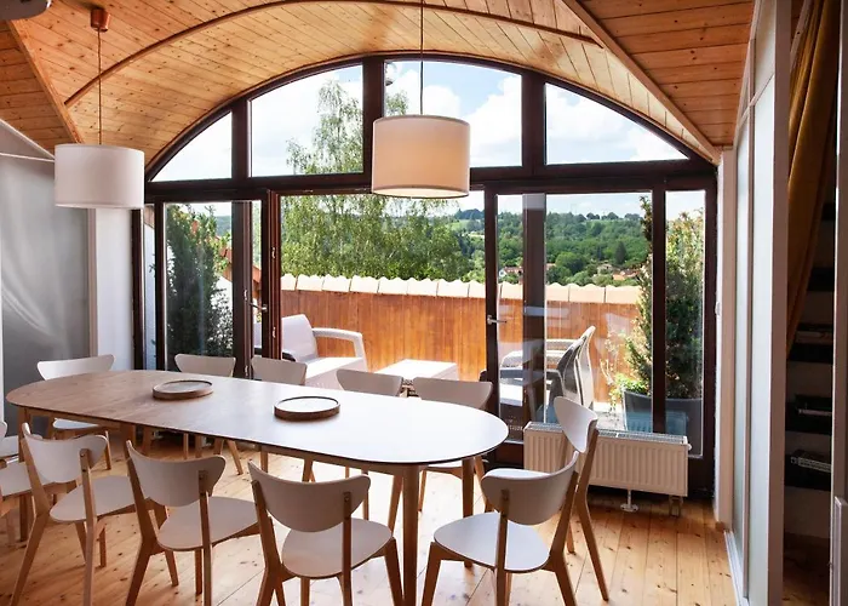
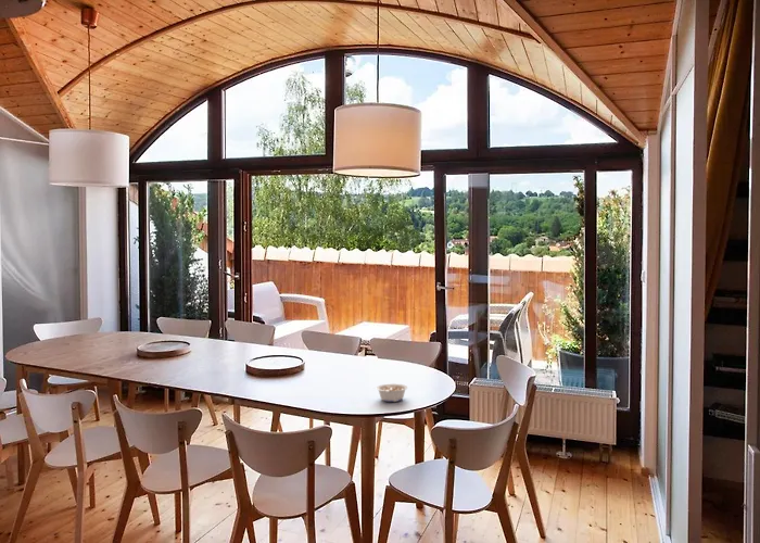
+ legume [371,382,408,403]
